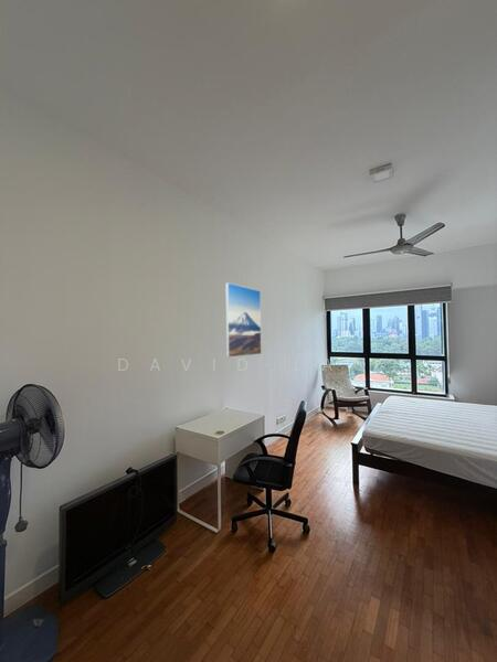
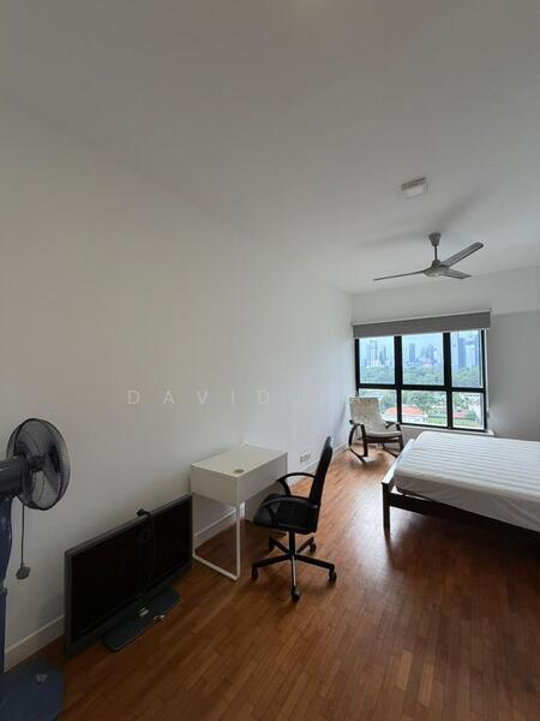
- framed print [224,281,262,359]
